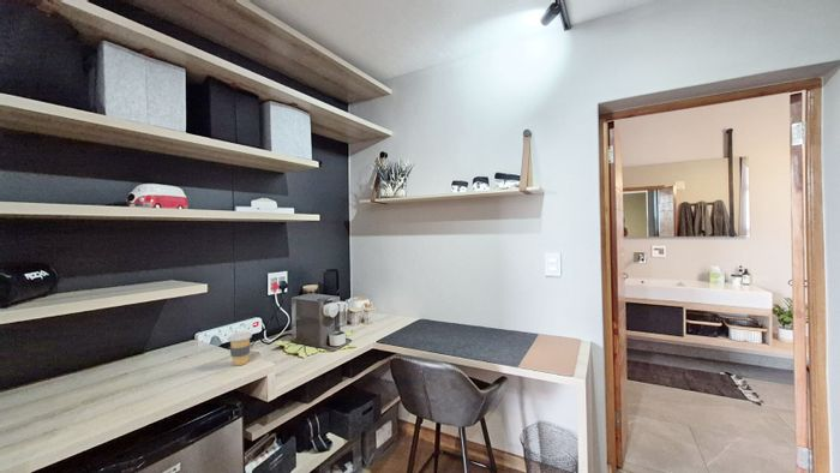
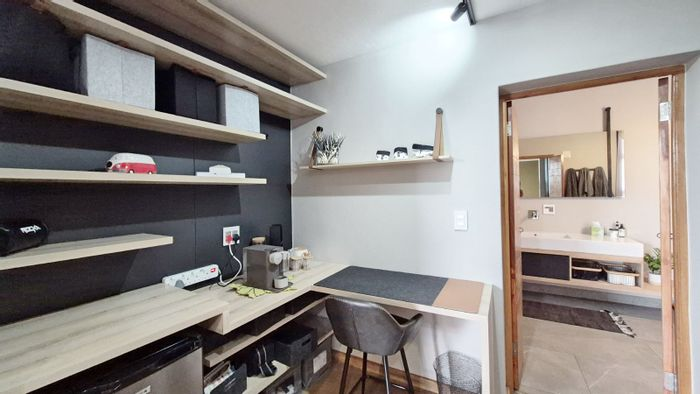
- coffee cup [227,331,253,366]
